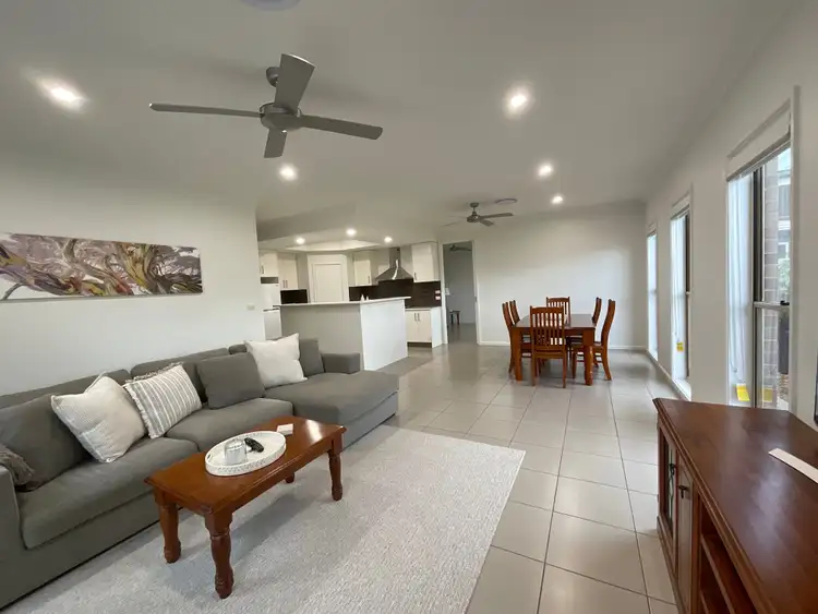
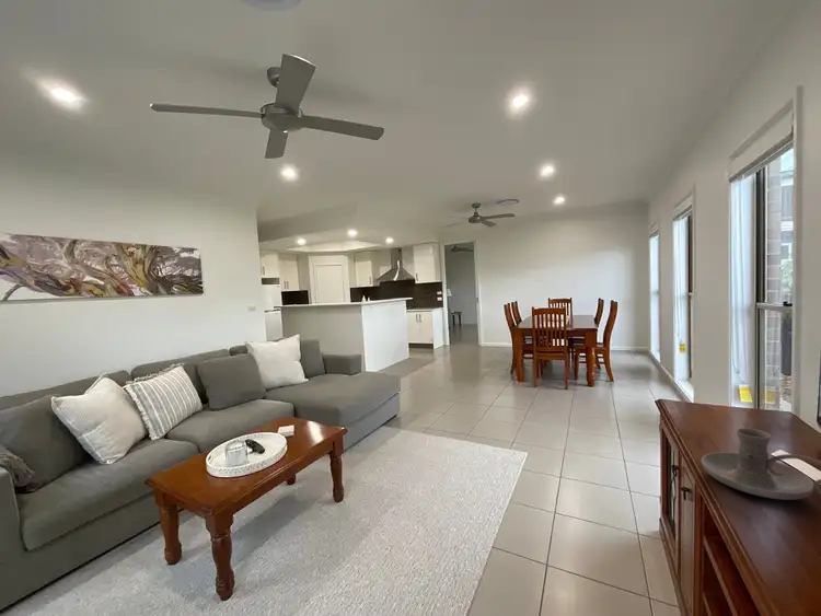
+ candle holder [701,427,821,501]
